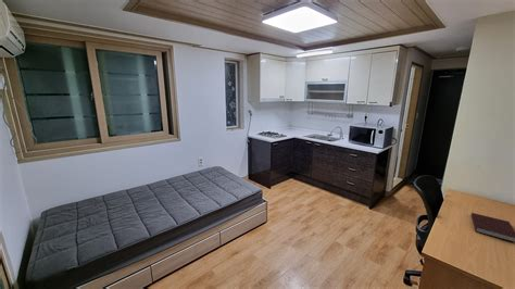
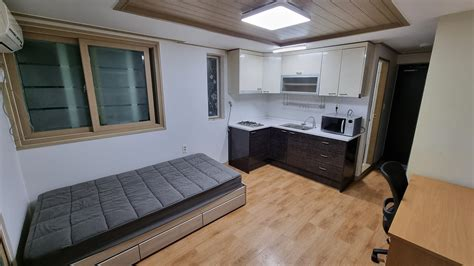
- notebook [470,212,515,243]
